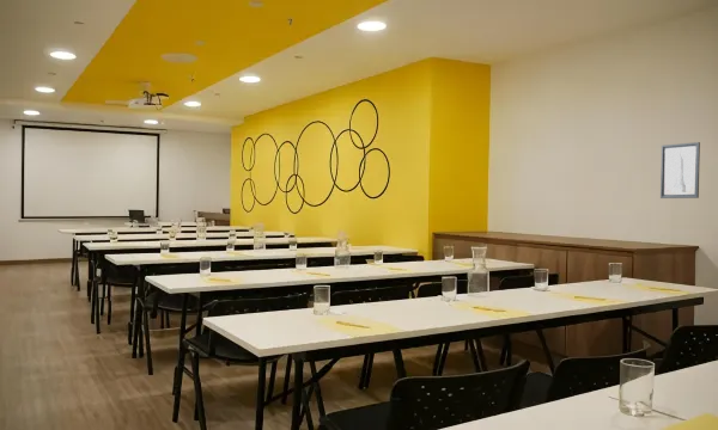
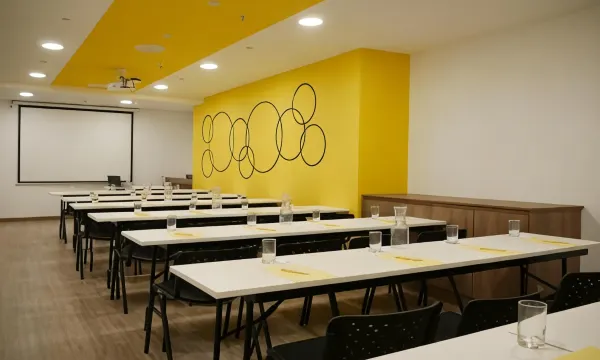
- wall art [659,141,701,199]
